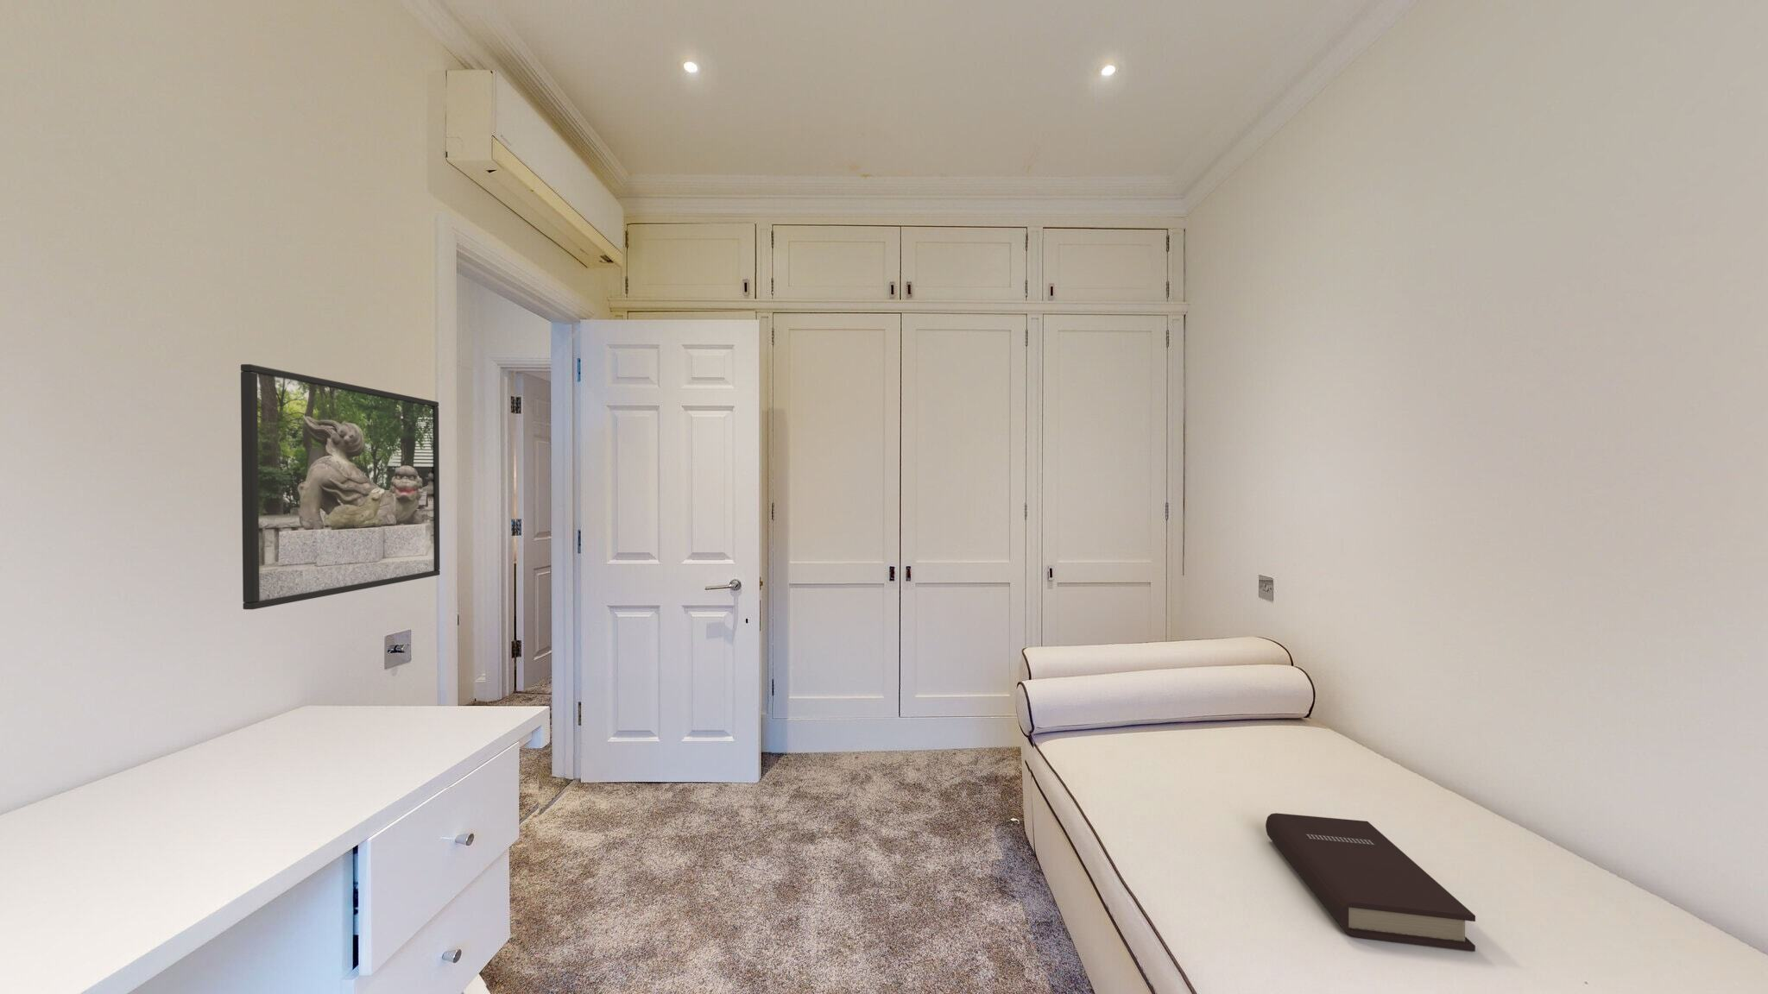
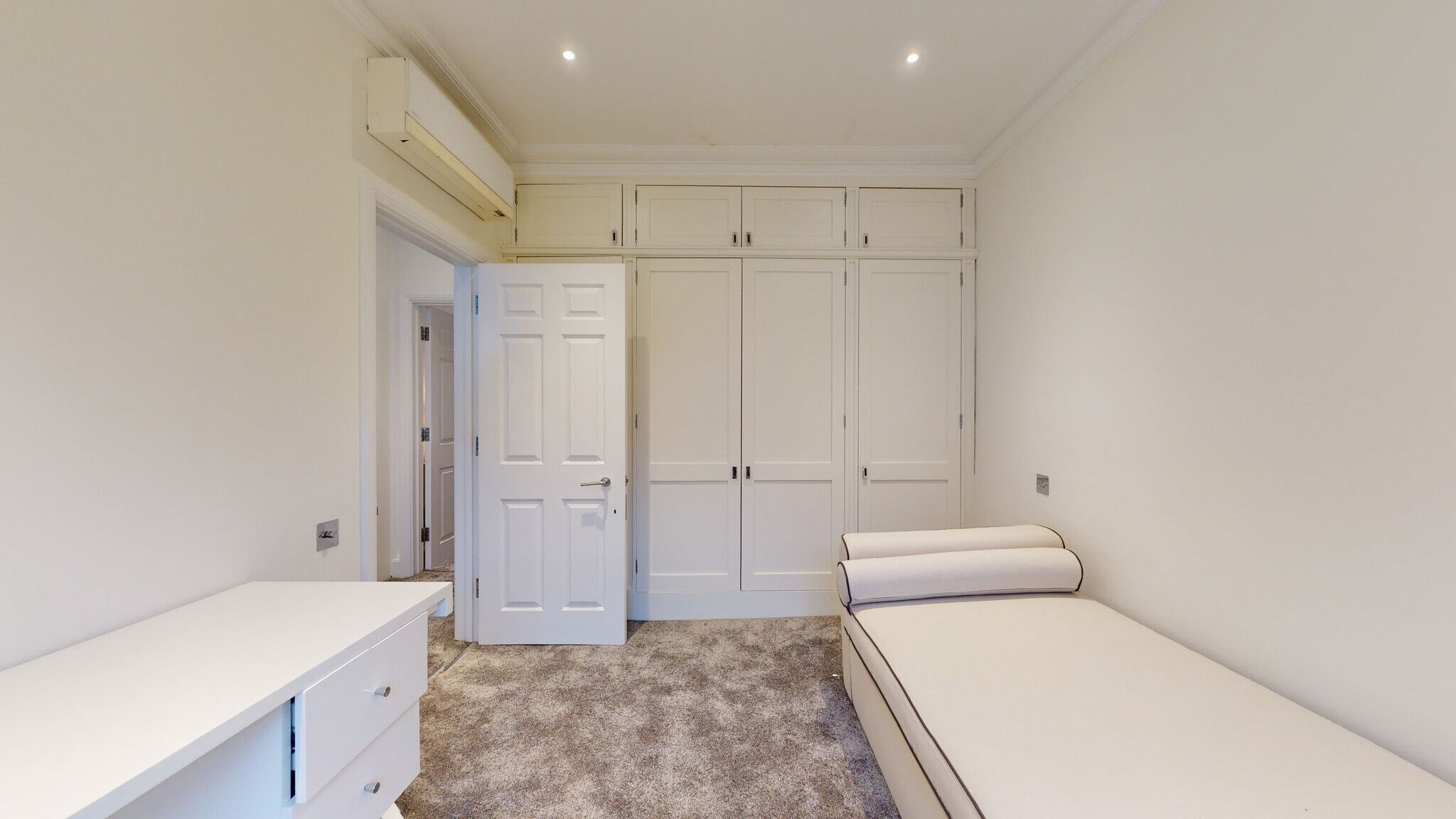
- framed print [240,363,441,610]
- book [1265,813,1477,953]
